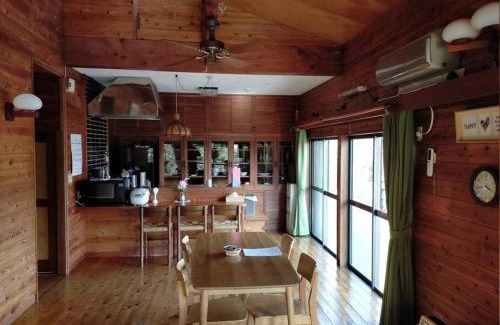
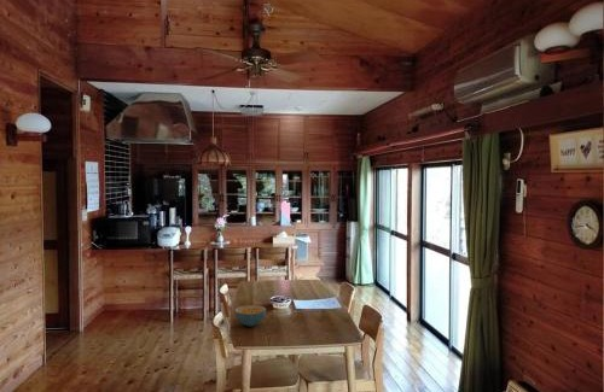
+ cereal bowl [233,304,267,328]
